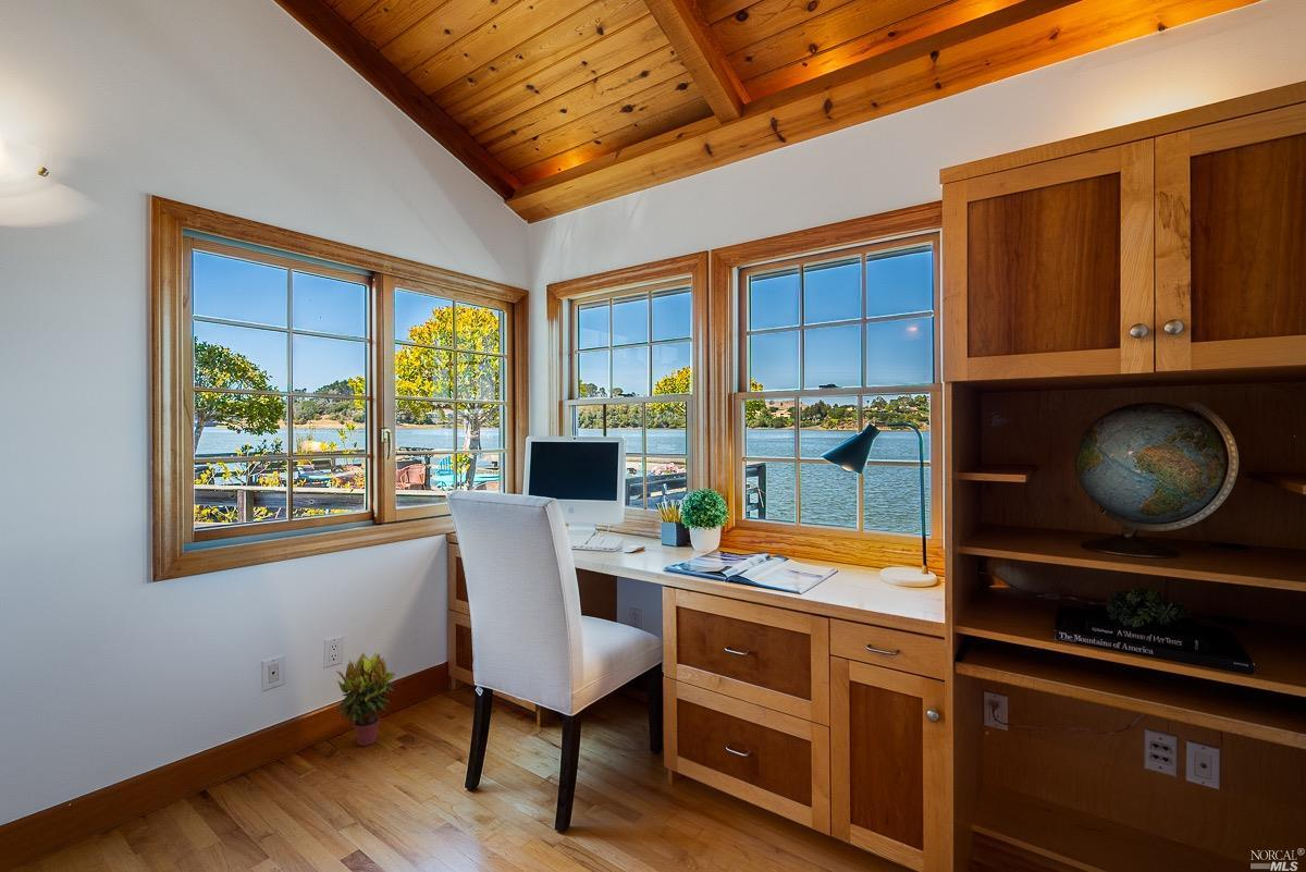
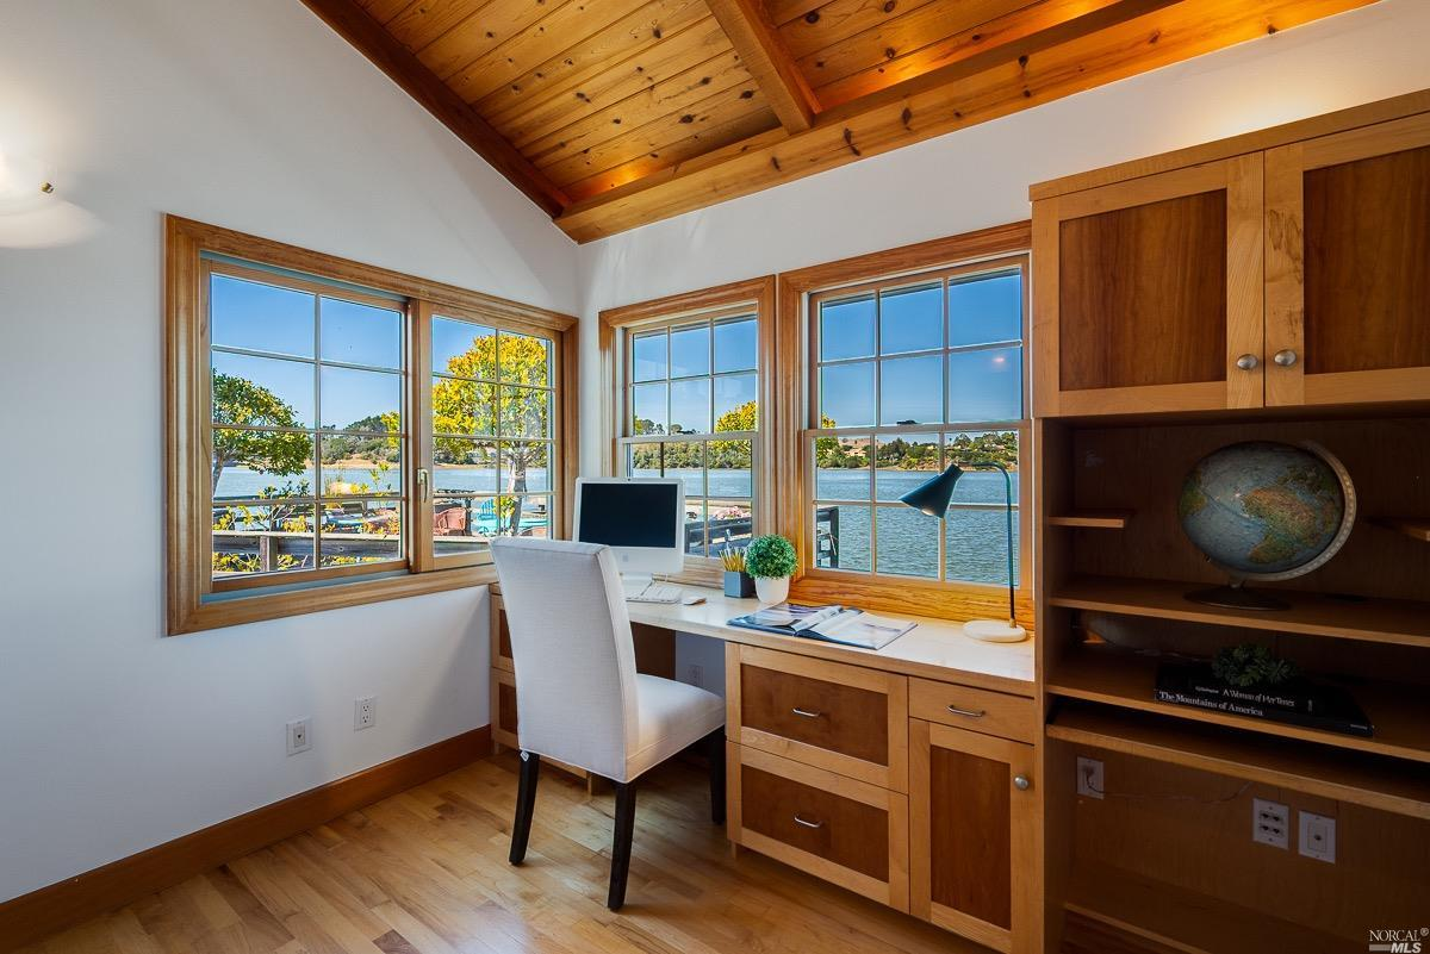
- potted plant [334,652,396,747]
